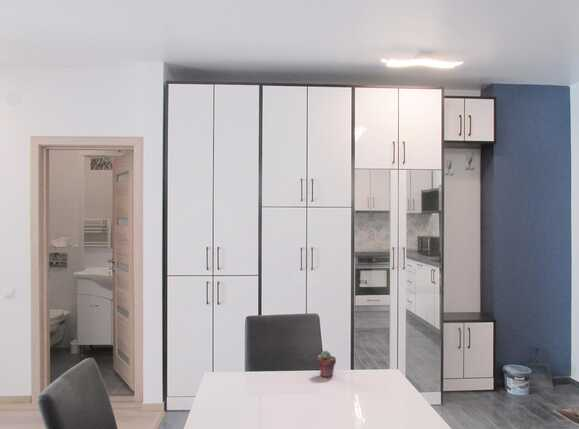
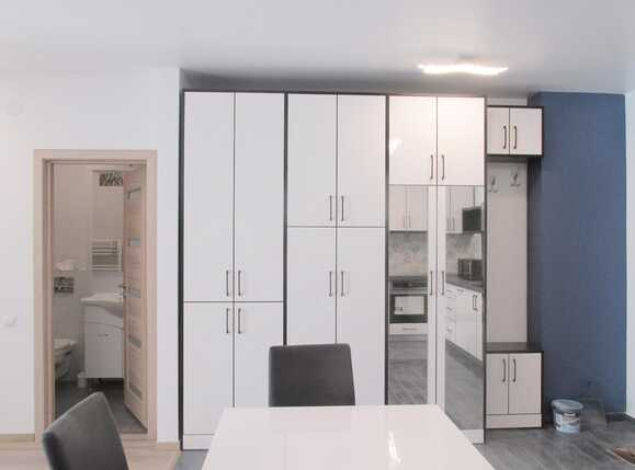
- potted succulent [316,350,337,379]
